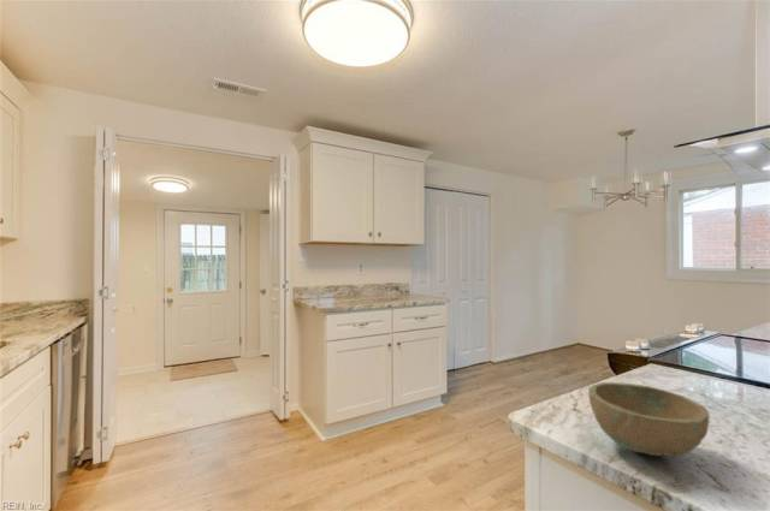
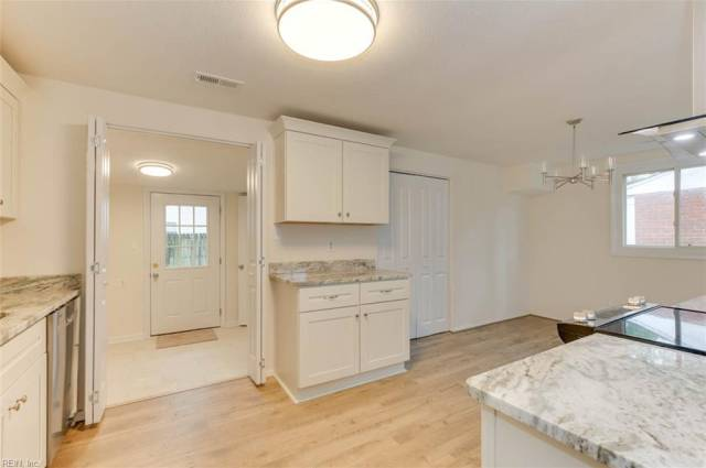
- bowl [587,381,710,458]
